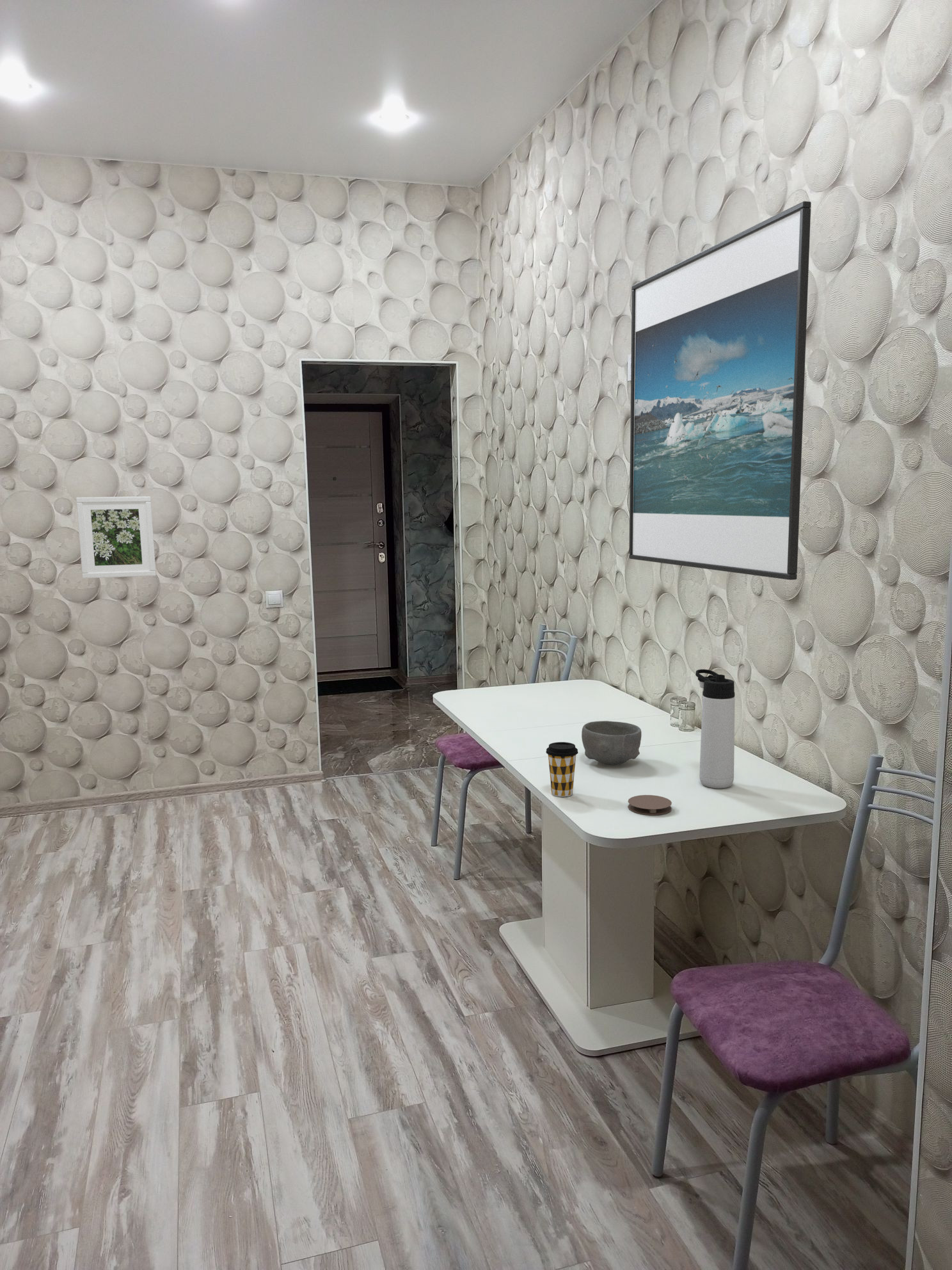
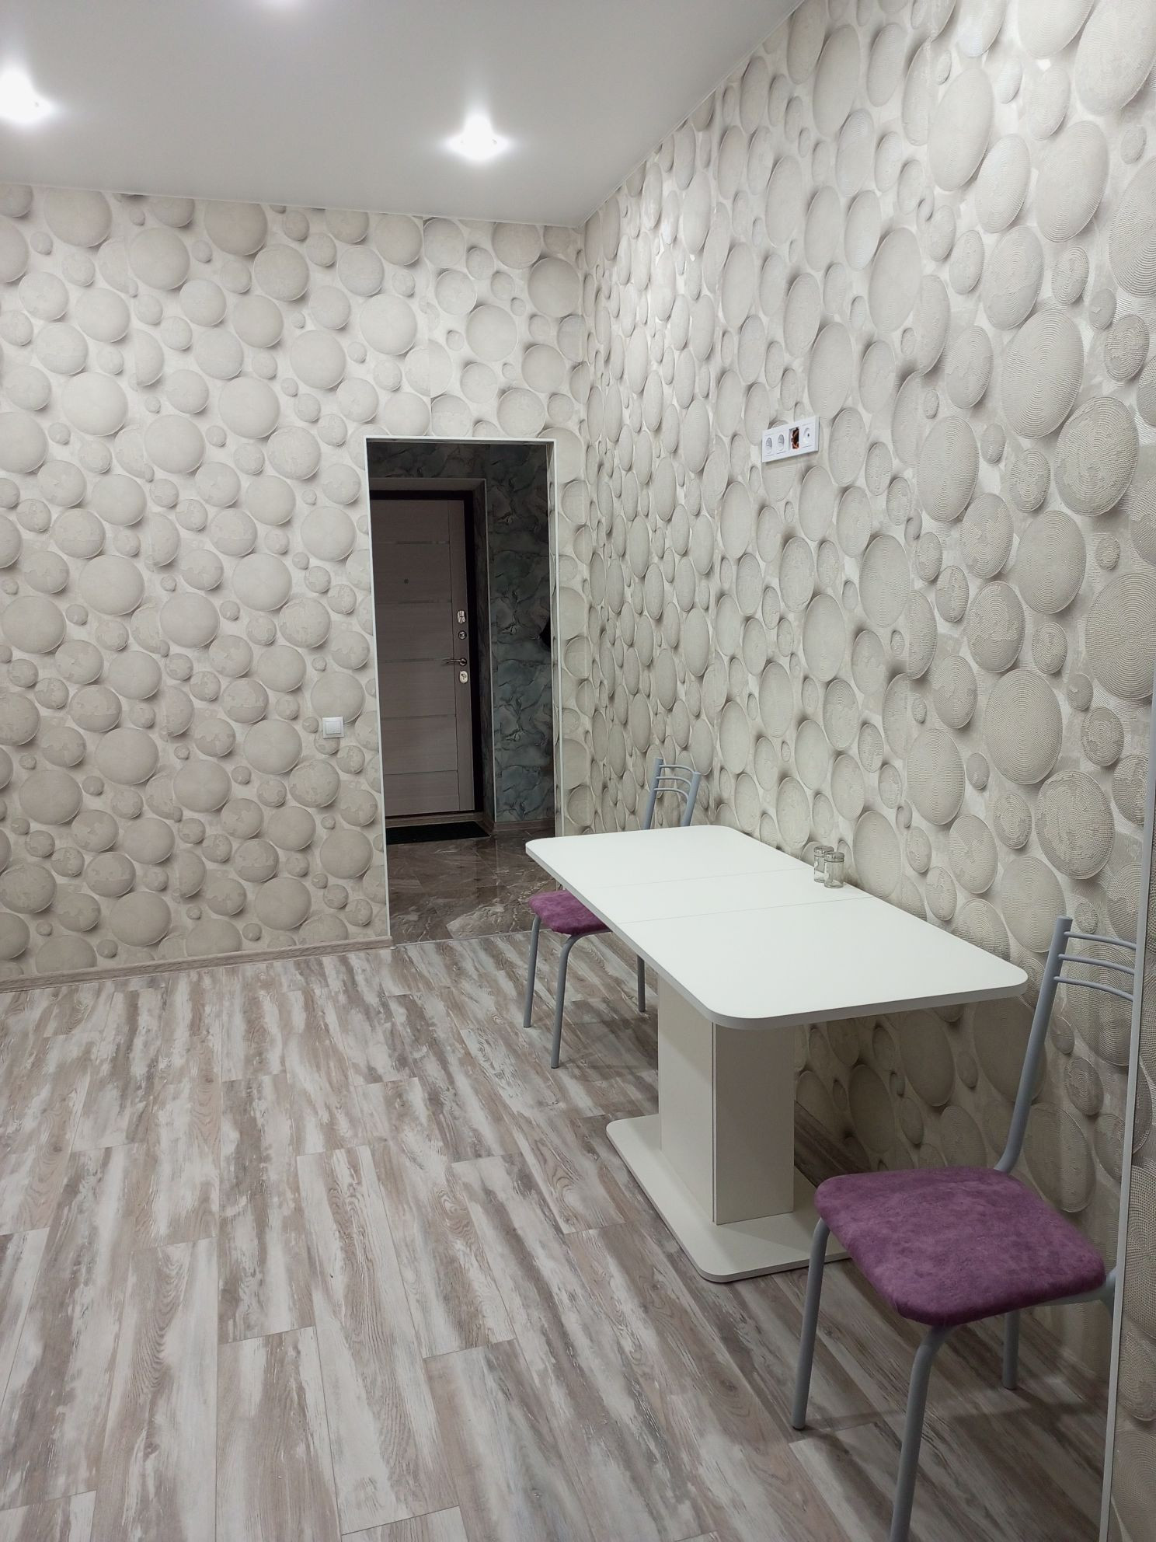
- bowl [581,720,642,766]
- coaster [628,794,672,816]
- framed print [75,495,157,579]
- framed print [628,200,812,581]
- thermos bottle [695,669,736,789]
- coffee cup [545,741,579,798]
